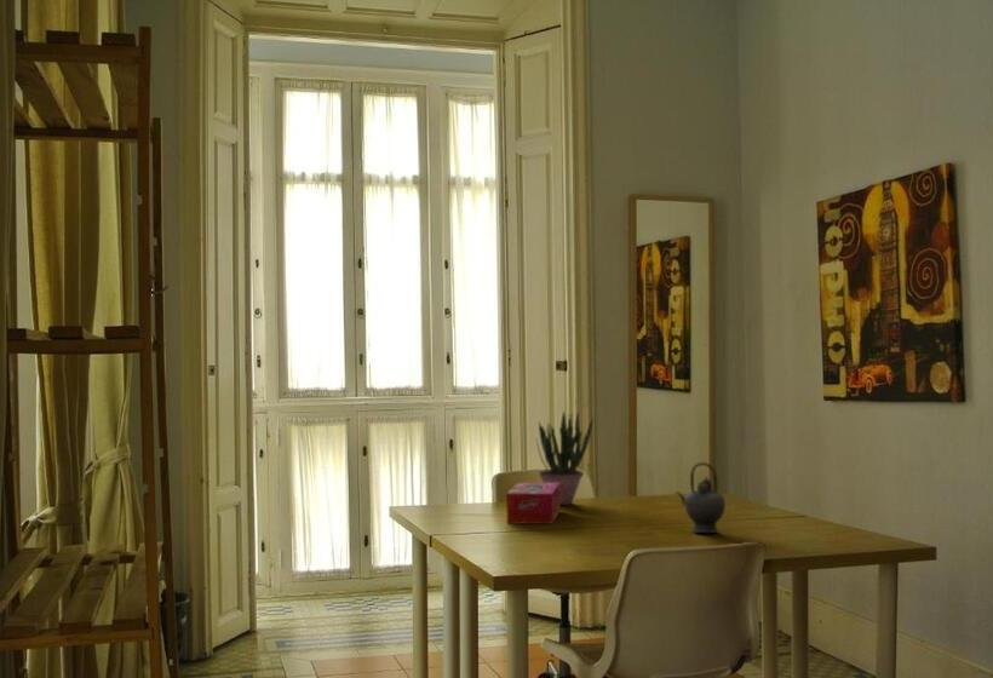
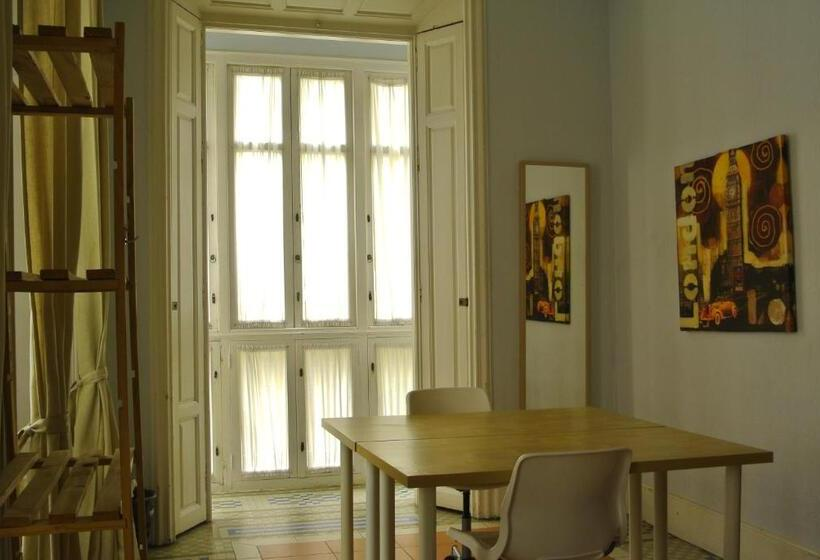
- teapot [675,461,727,534]
- potted plant [535,409,595,506]
- tissue box [505,482,562,525]
